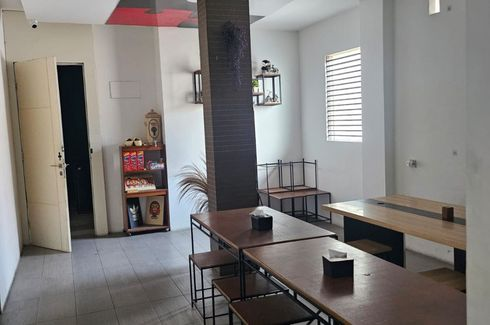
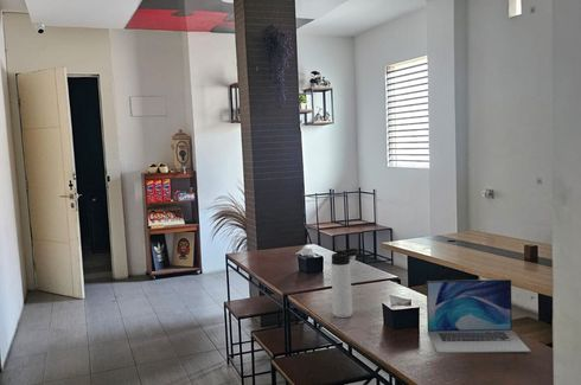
+ thermos bottle [331,248,359,319]
+ laptop [426,278,531,354]
